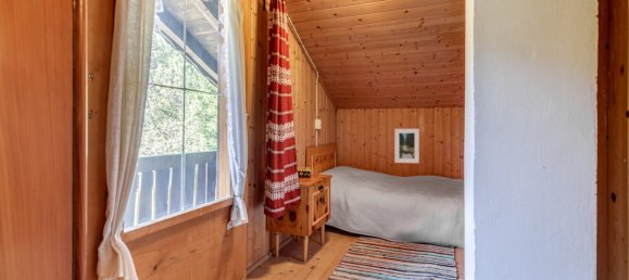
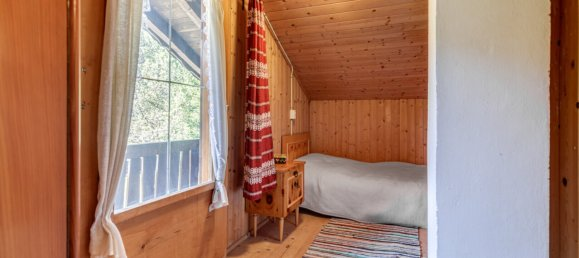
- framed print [393,128,420,164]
